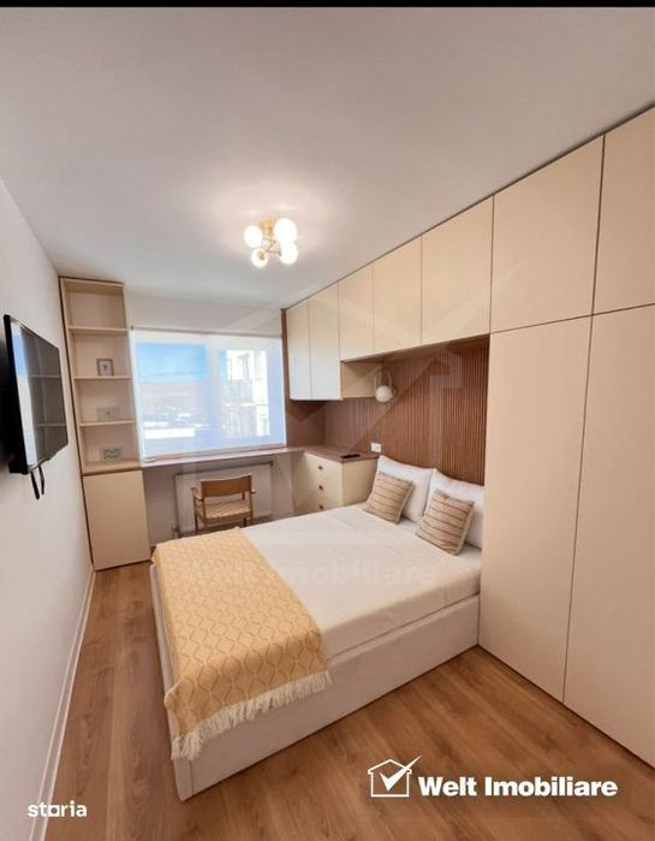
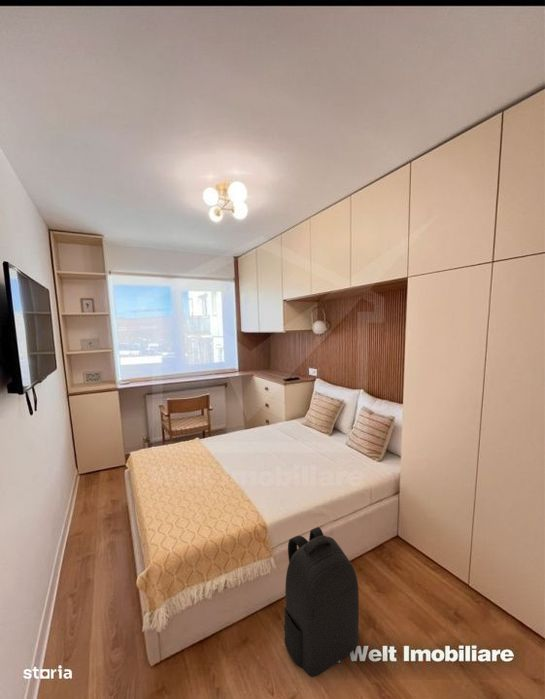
+ backpack [283,526,360,678]
